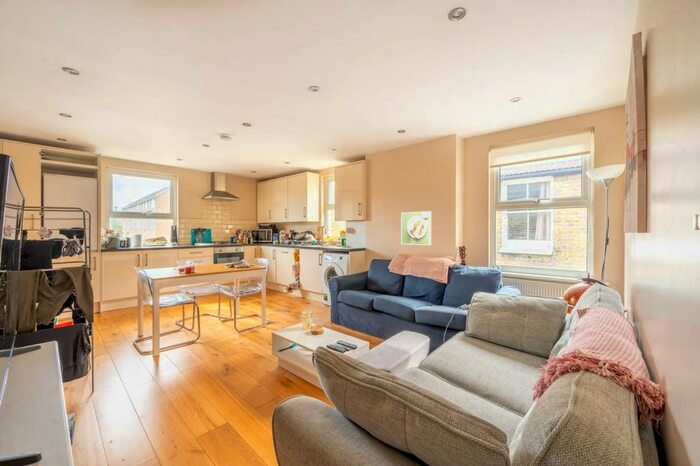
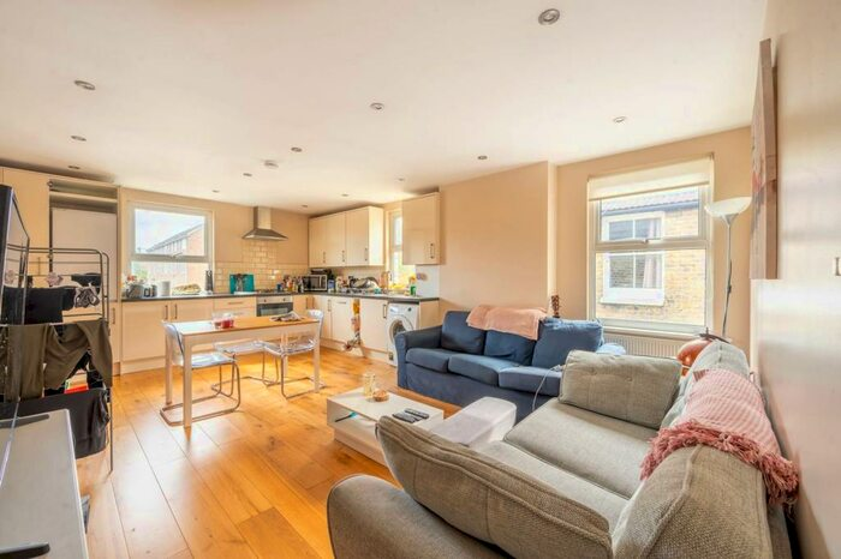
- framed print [400,210,432,246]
